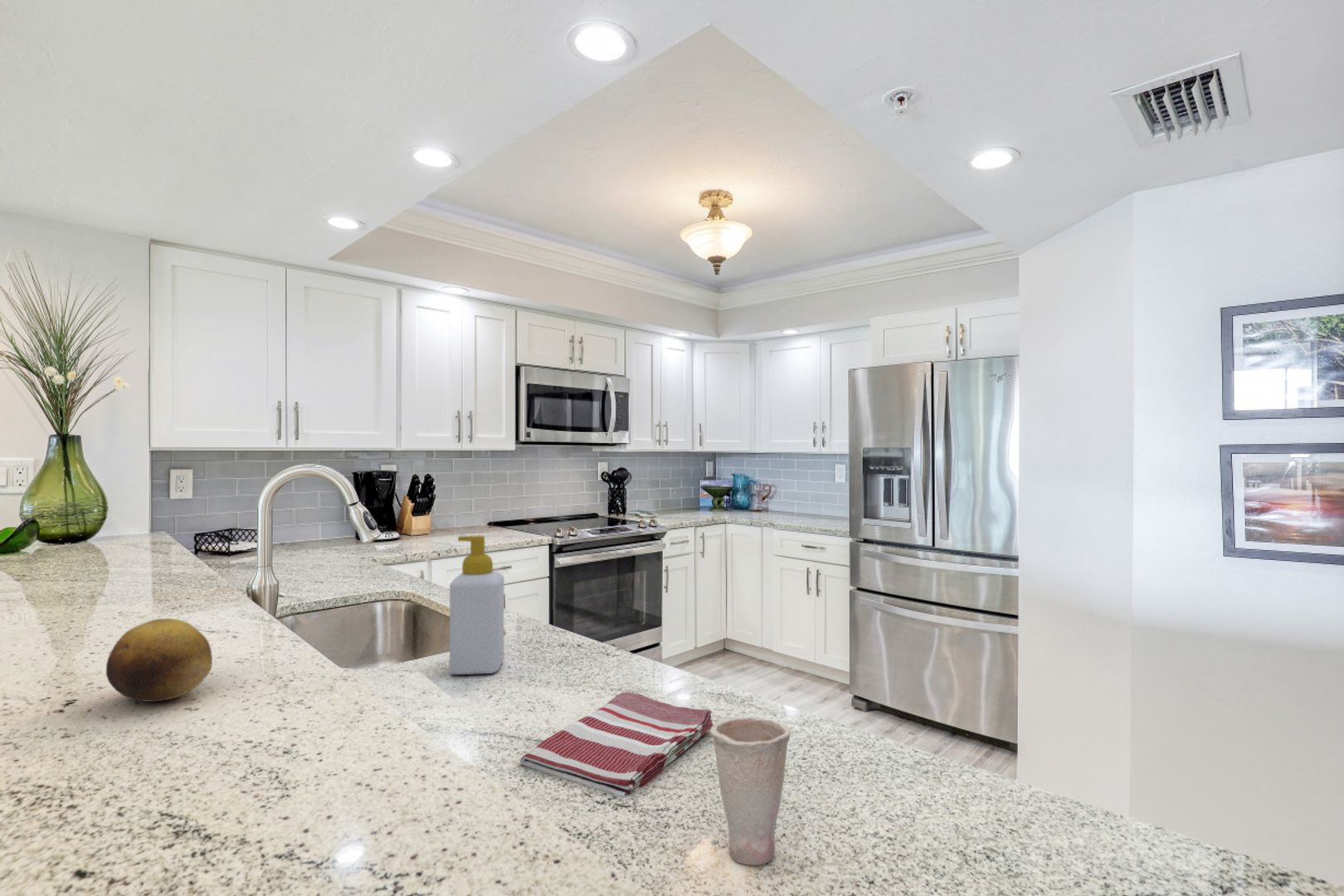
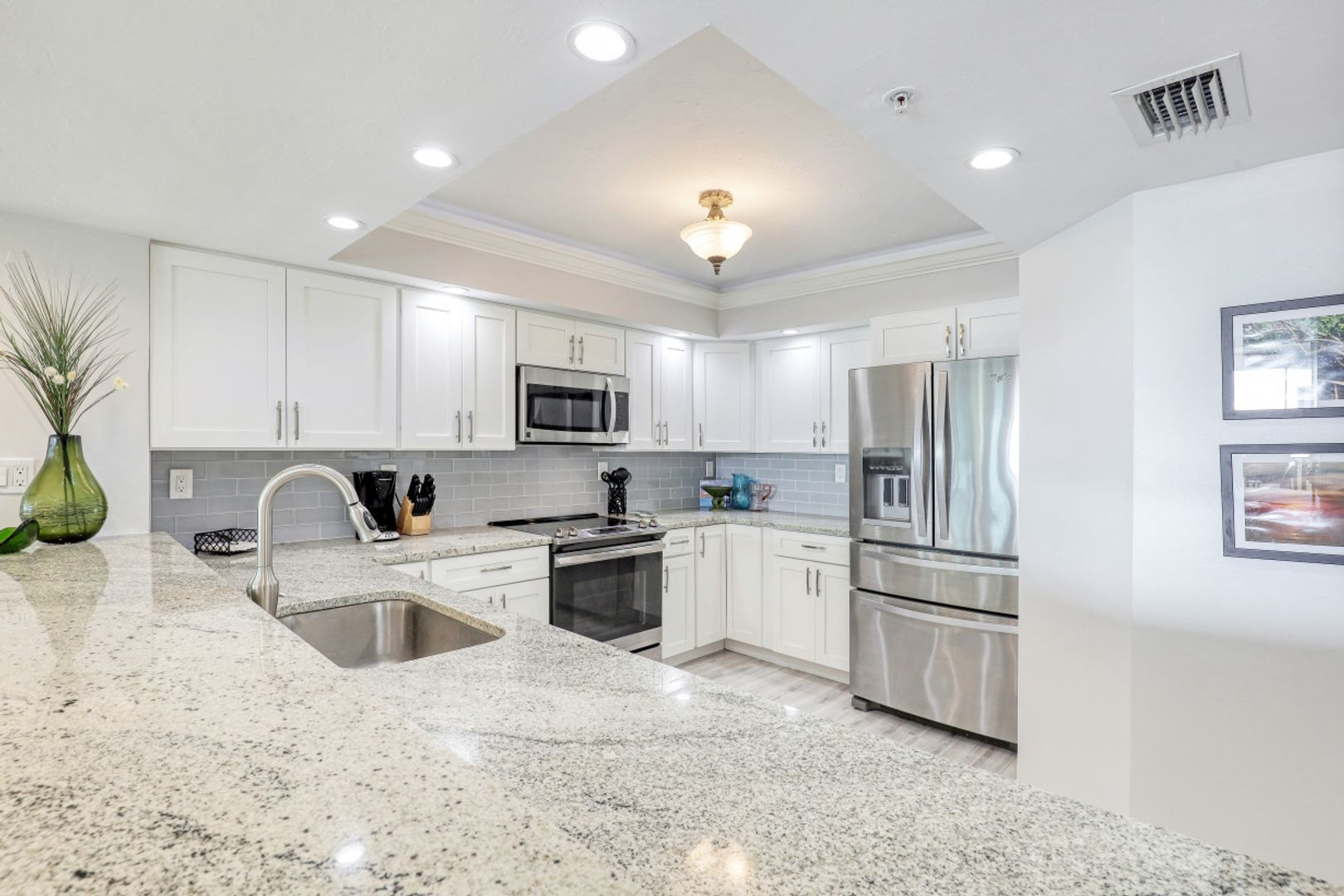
- dish towel [519,692,714,797]
- soap bottle [449,534,505,675]
- cup [709,716,792,866]
- fruit [105,618,213,703]
